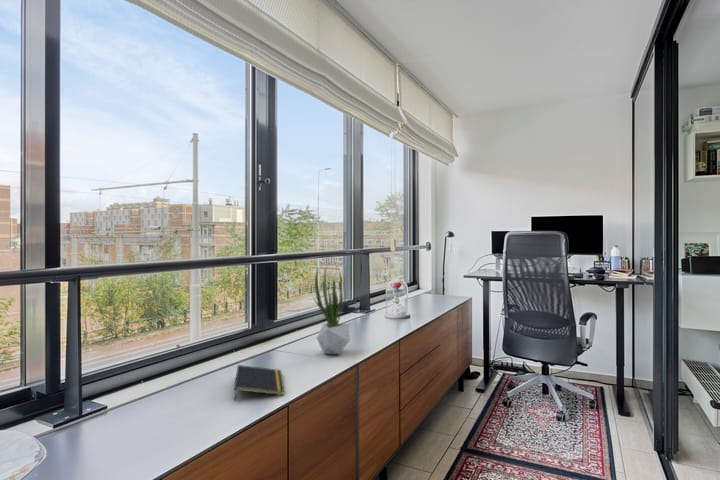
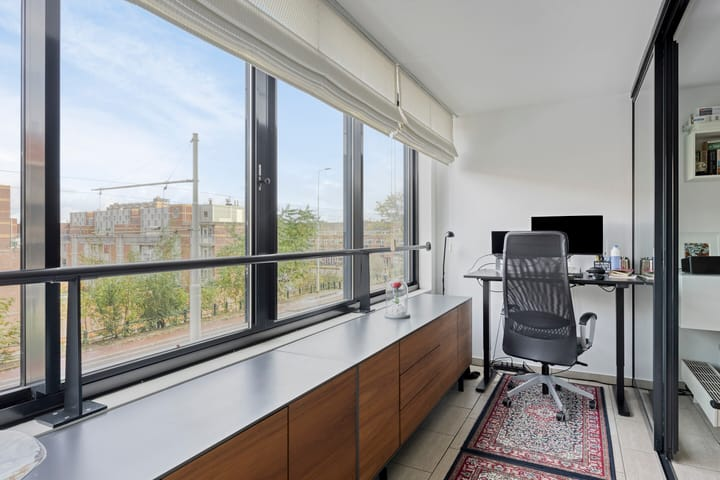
- potted plant [312,266,351,355]
- notepad [233,364,285,402]
